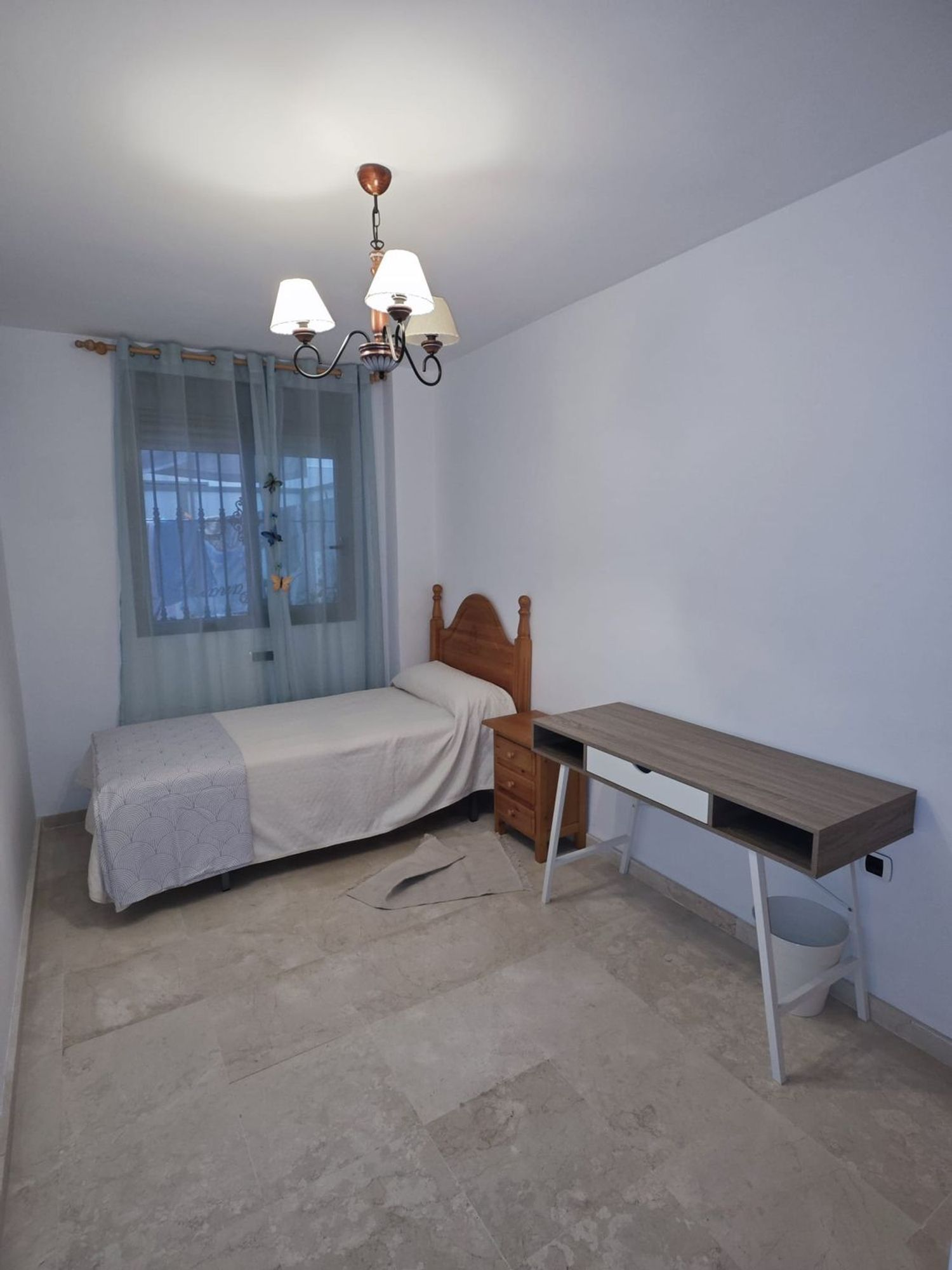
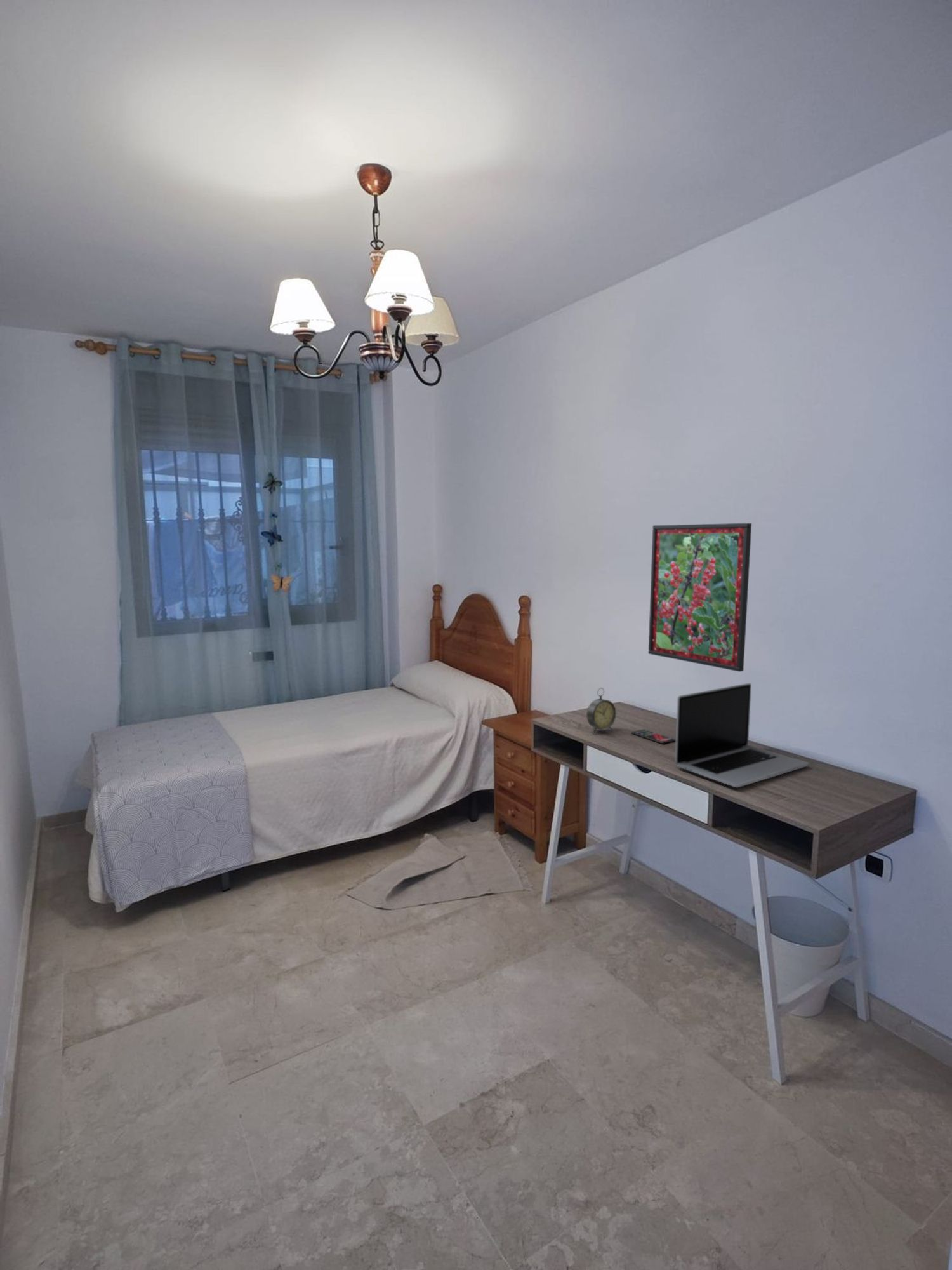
+ laptop [675,683,809,788]
+ alarm clock [586,687,616,734]
+ smartphone [631,728,676,744]
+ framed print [647,523,752,672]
